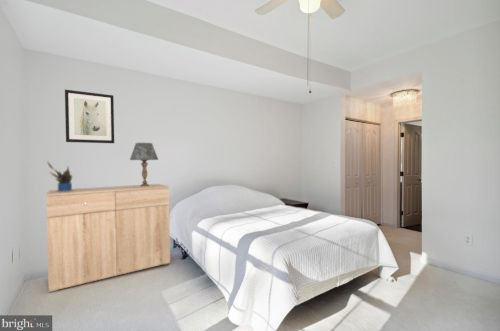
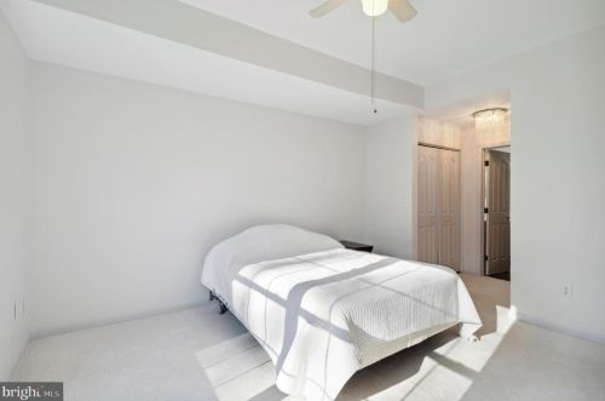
- table lamp [129,142,159,187]
- wall art [64,89,115,144]
- dresser [45,183,171,293]
- potted plant [46,160,73,192]
